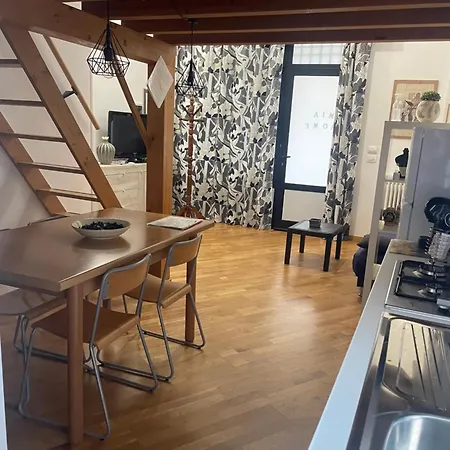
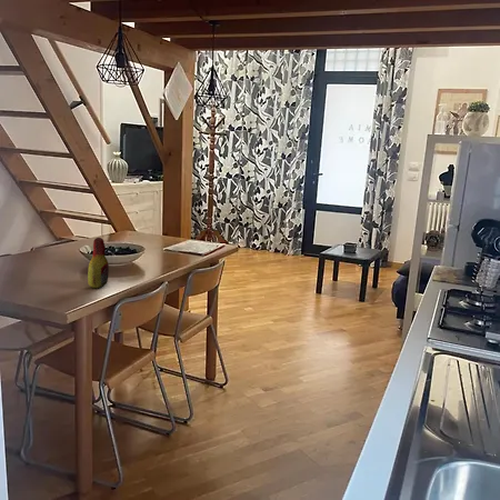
+ bottle [87,237,110,289]
